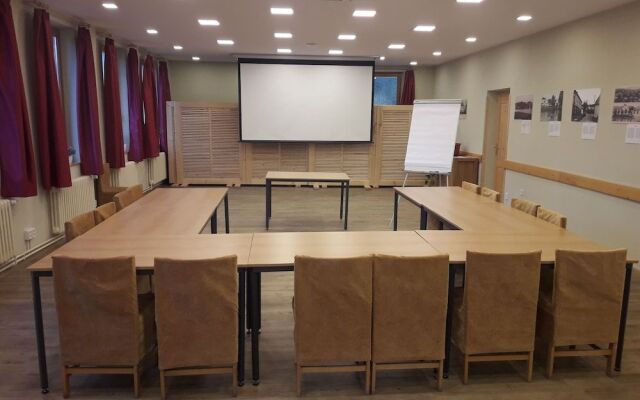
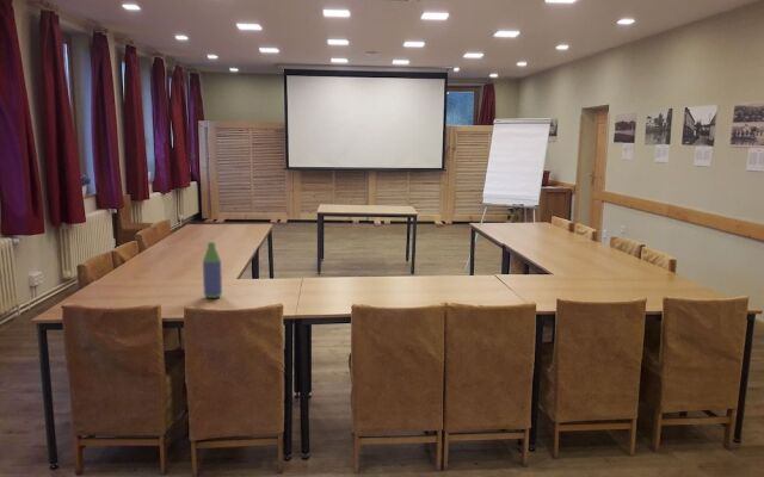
+ bottle [202,241,223,299]
